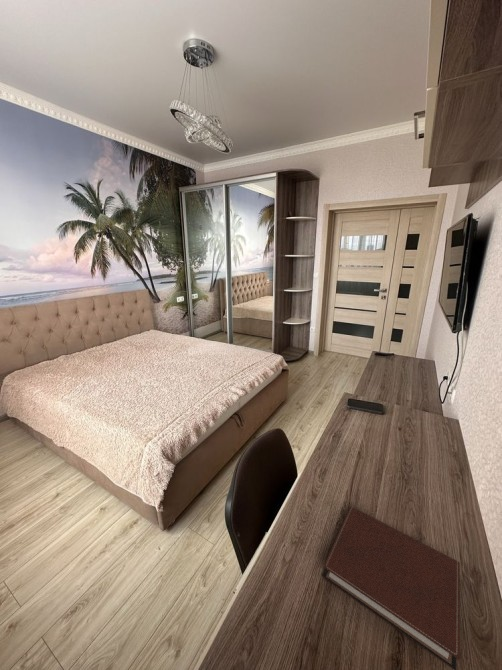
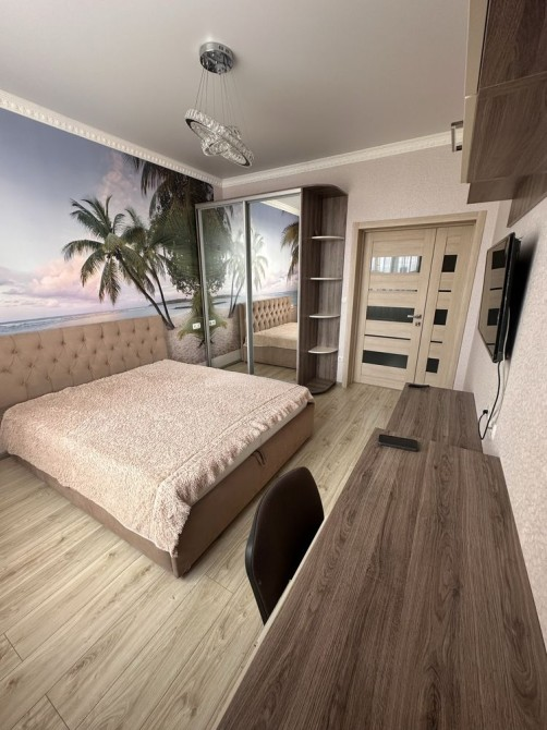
- notebook [321,505,461,670]
